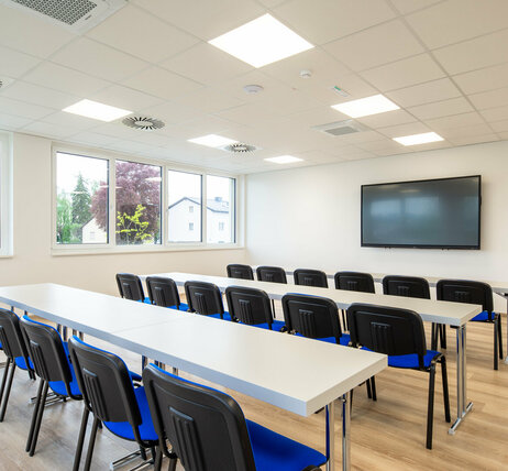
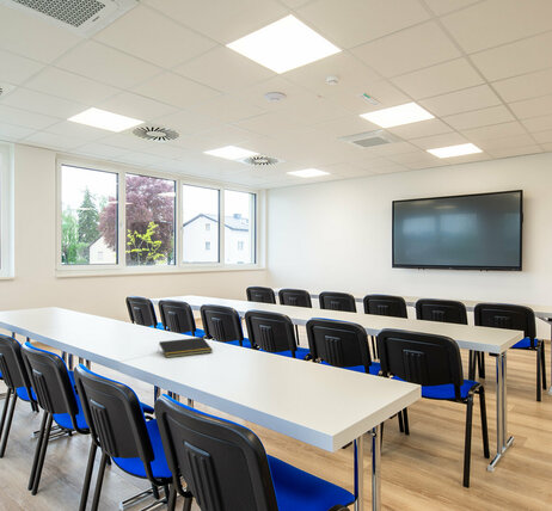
+ notepad [157,337,214,359]
